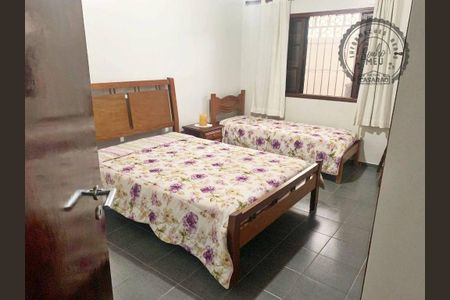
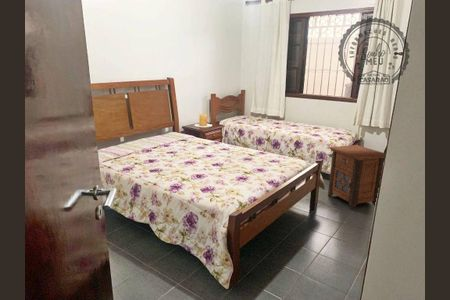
+ nightstand [327,144,385,211]
